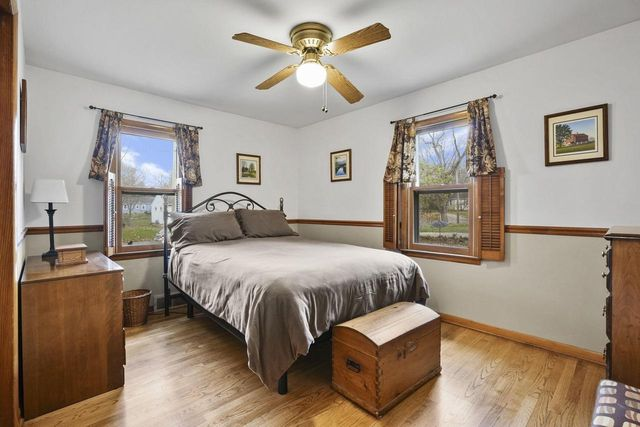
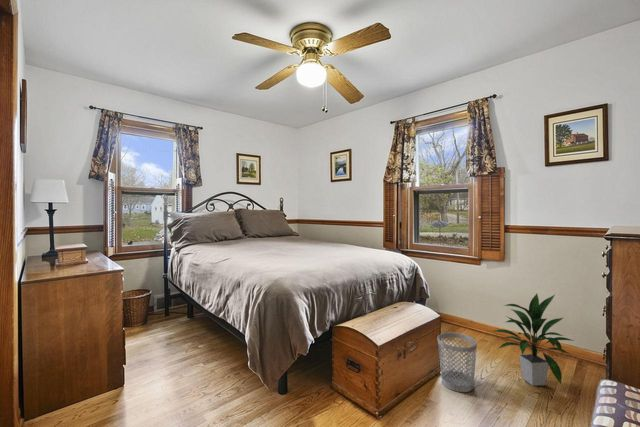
+ wastebasket [437,332,478,393]
+ indoor plant [489,293,576,387]
